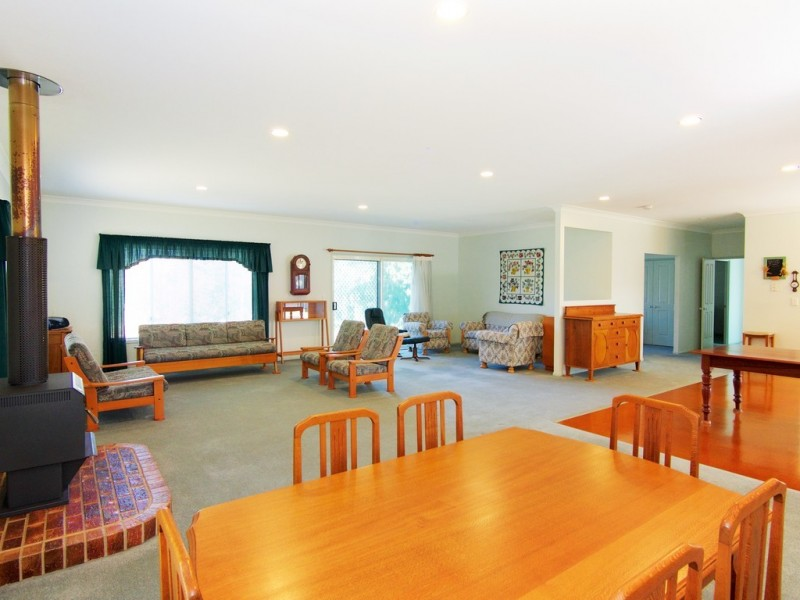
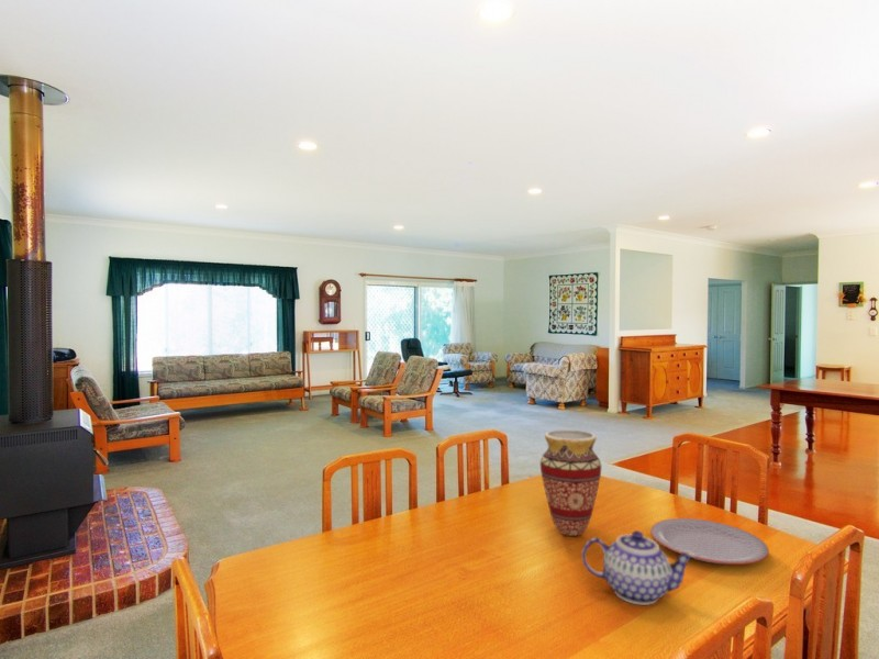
+ teapot [581,529,696,606]
+ plate [649,517,770,566]
+ vase [539,429,602,537]
